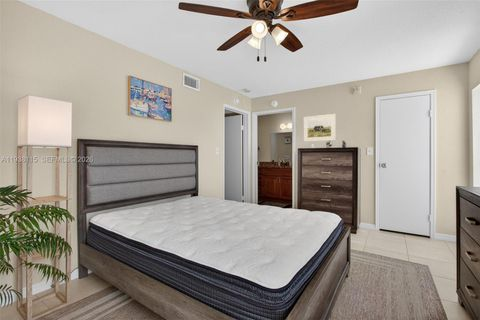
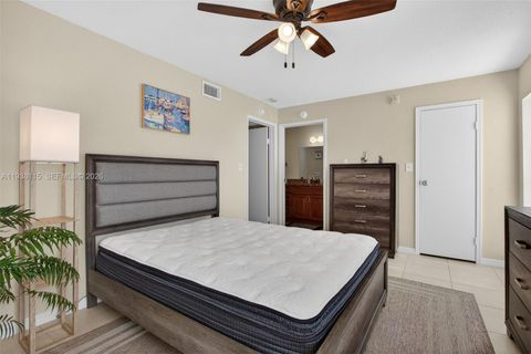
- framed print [303,113,337,143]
